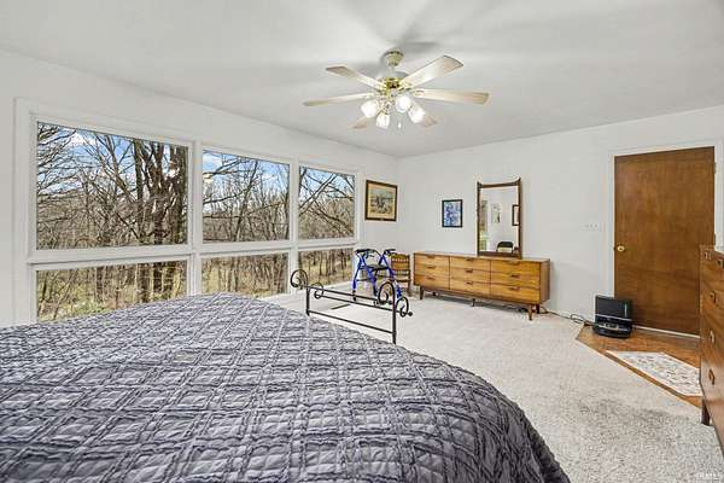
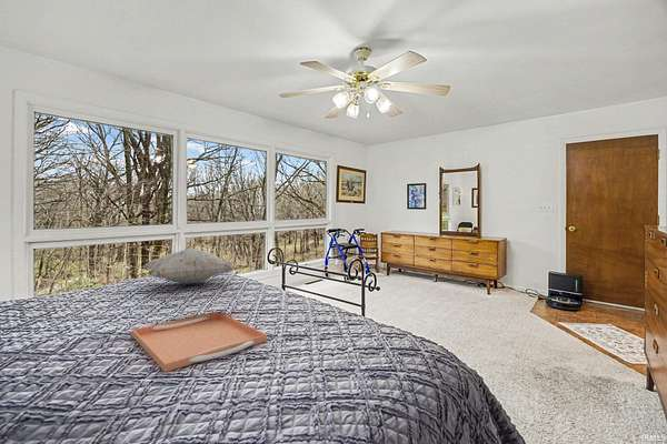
+ decorative pillow [143,248,239,285]
+ serving tray [131,311,268,373]
